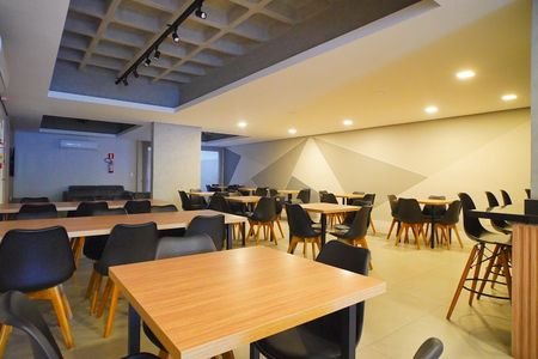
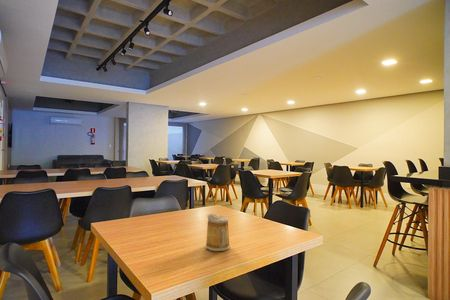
+ mug [204,212,231,252]
